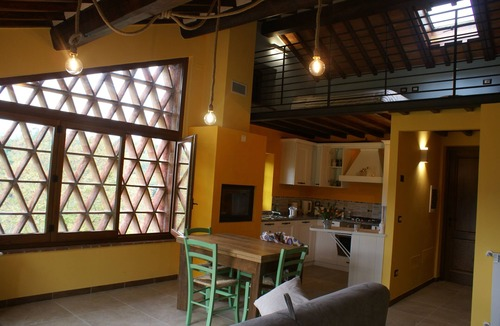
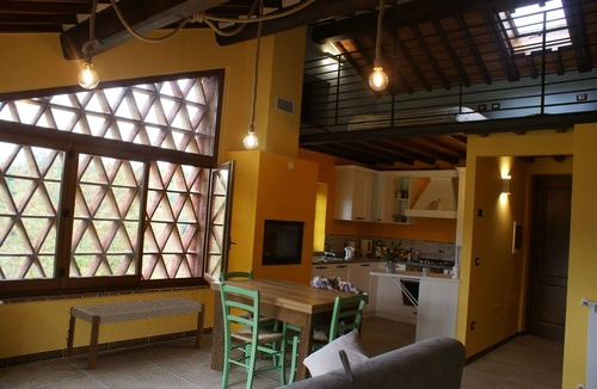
+ bench [63,296,207,371]
